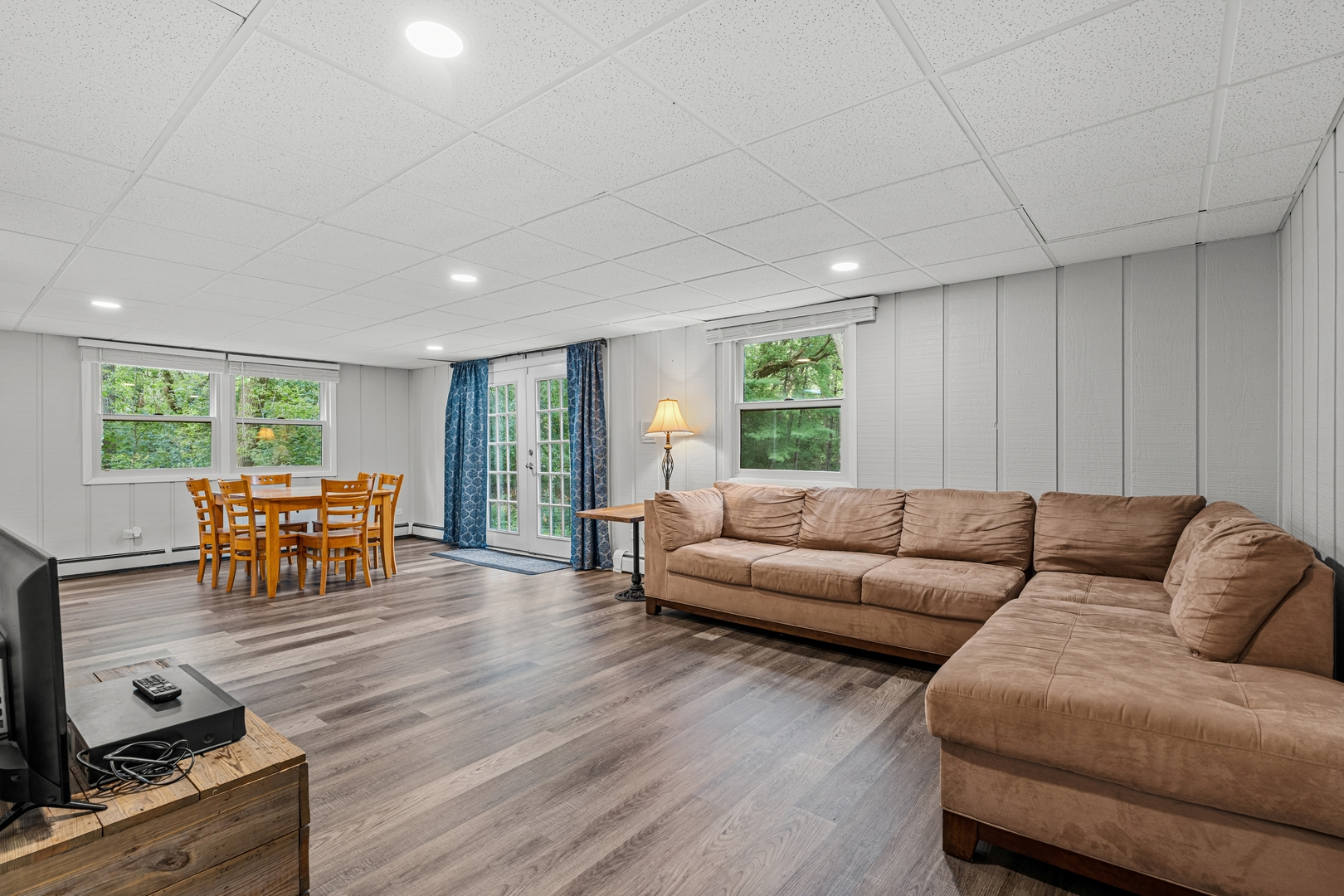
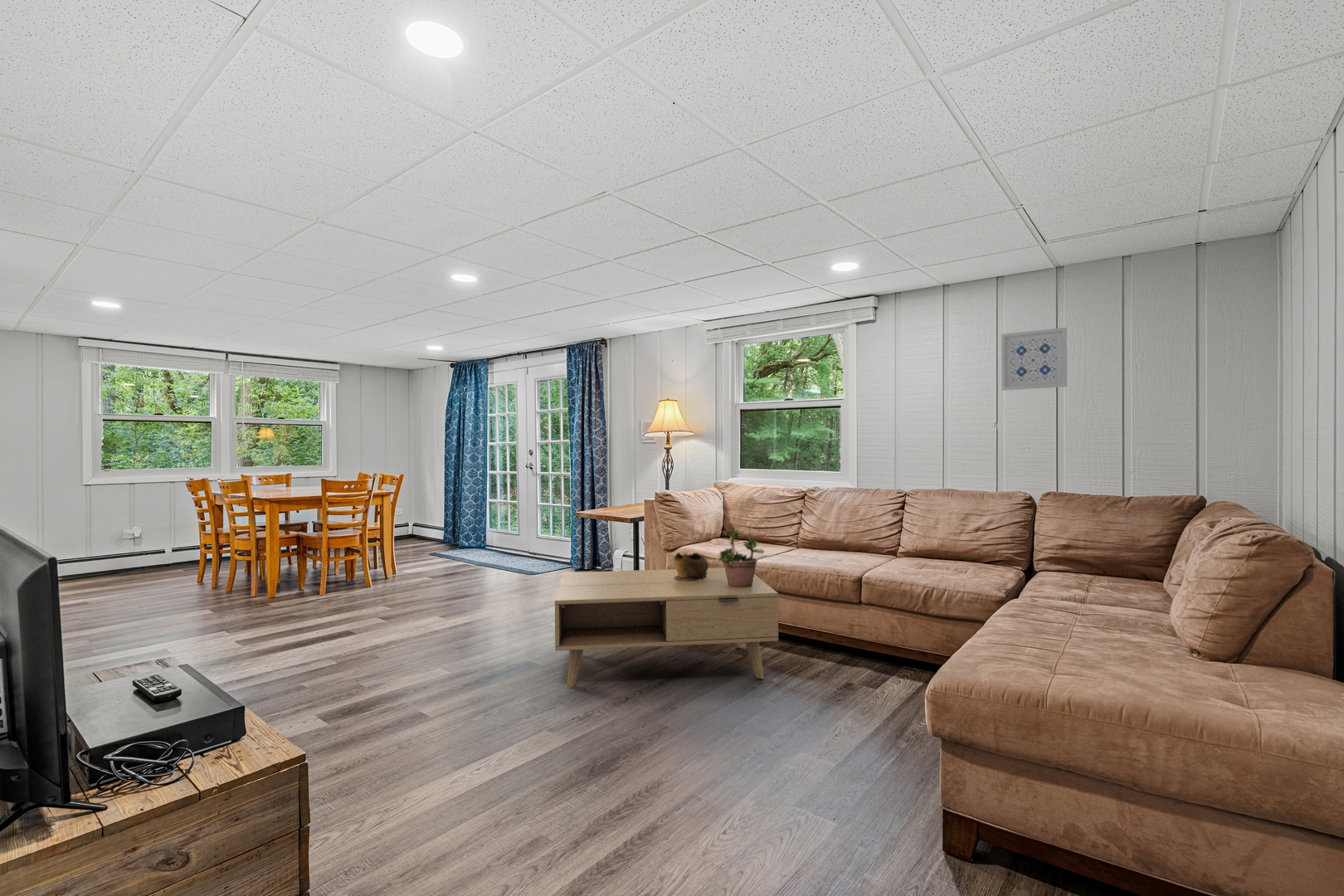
+ potted plant [717,523,765,587]
+ coffee table [554,567,779,689]
+ wall art [1001,327,1068,392]
+ decorative bowl [672,552,709,581]
